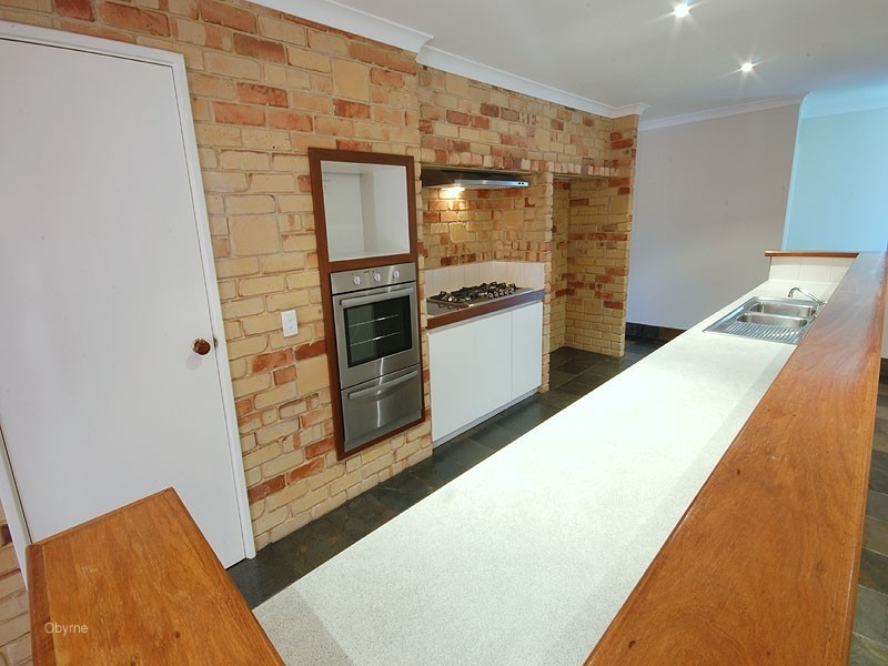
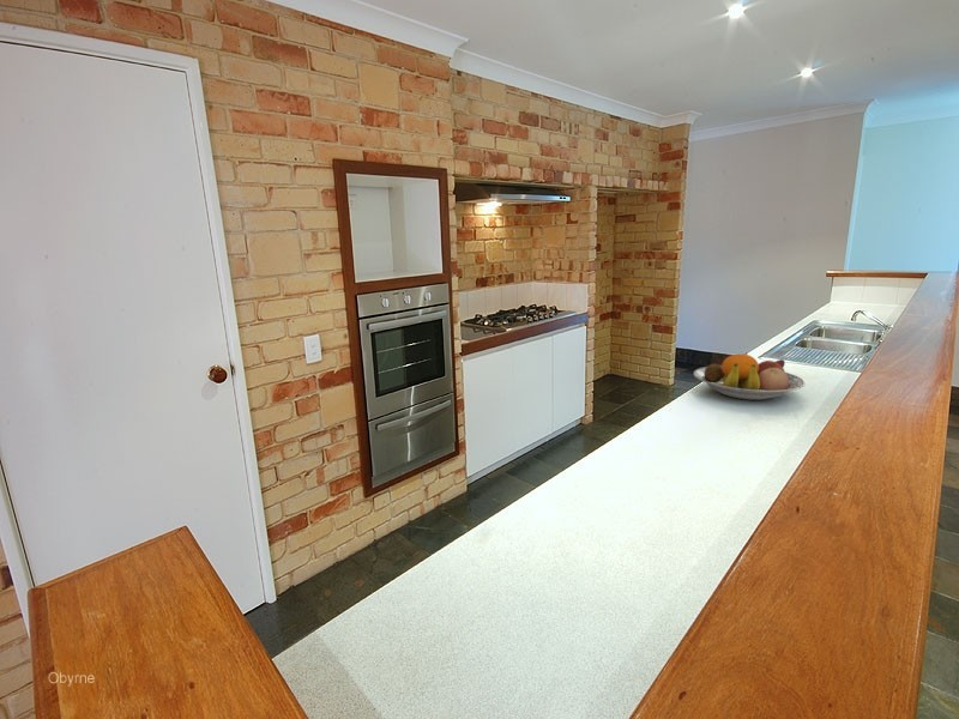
+ fruit bowl [693,351,807,401]
